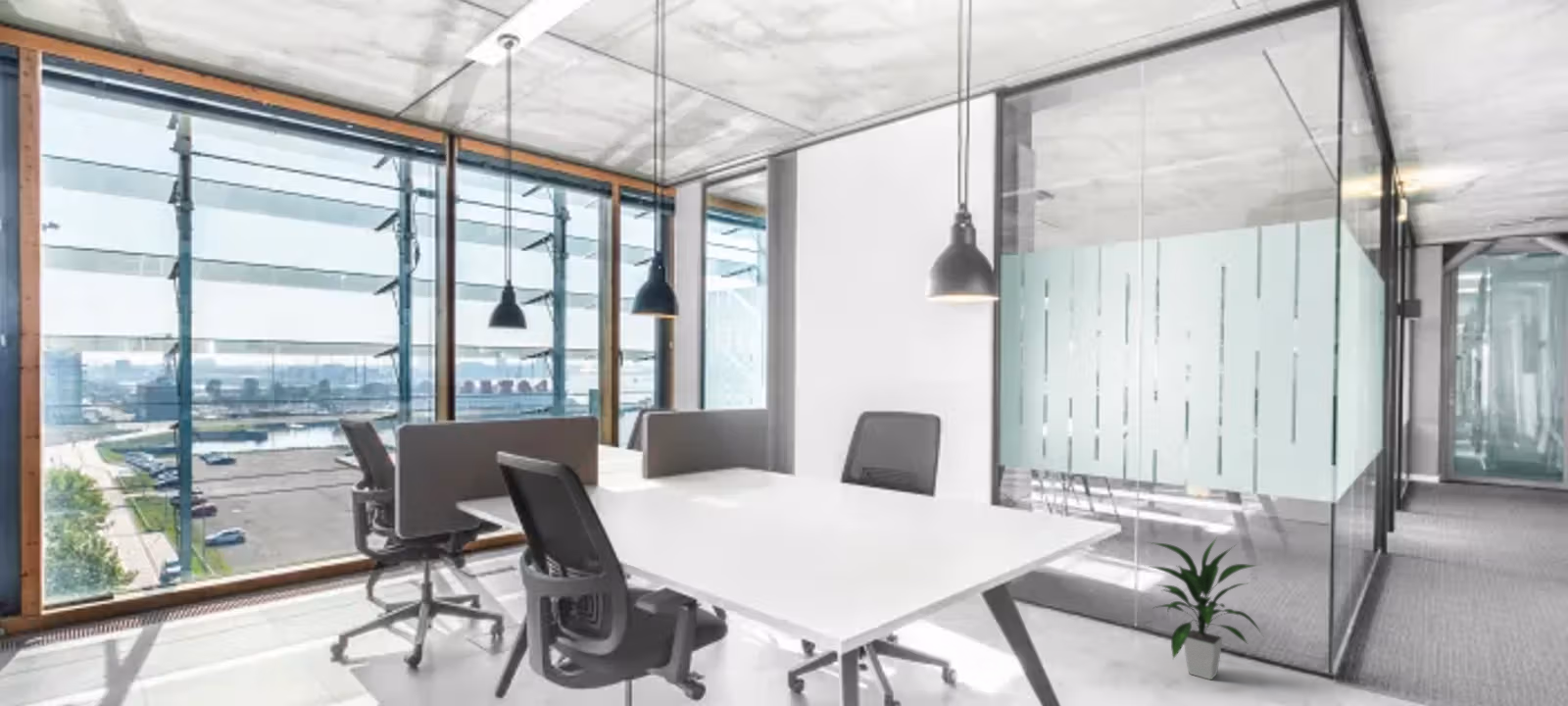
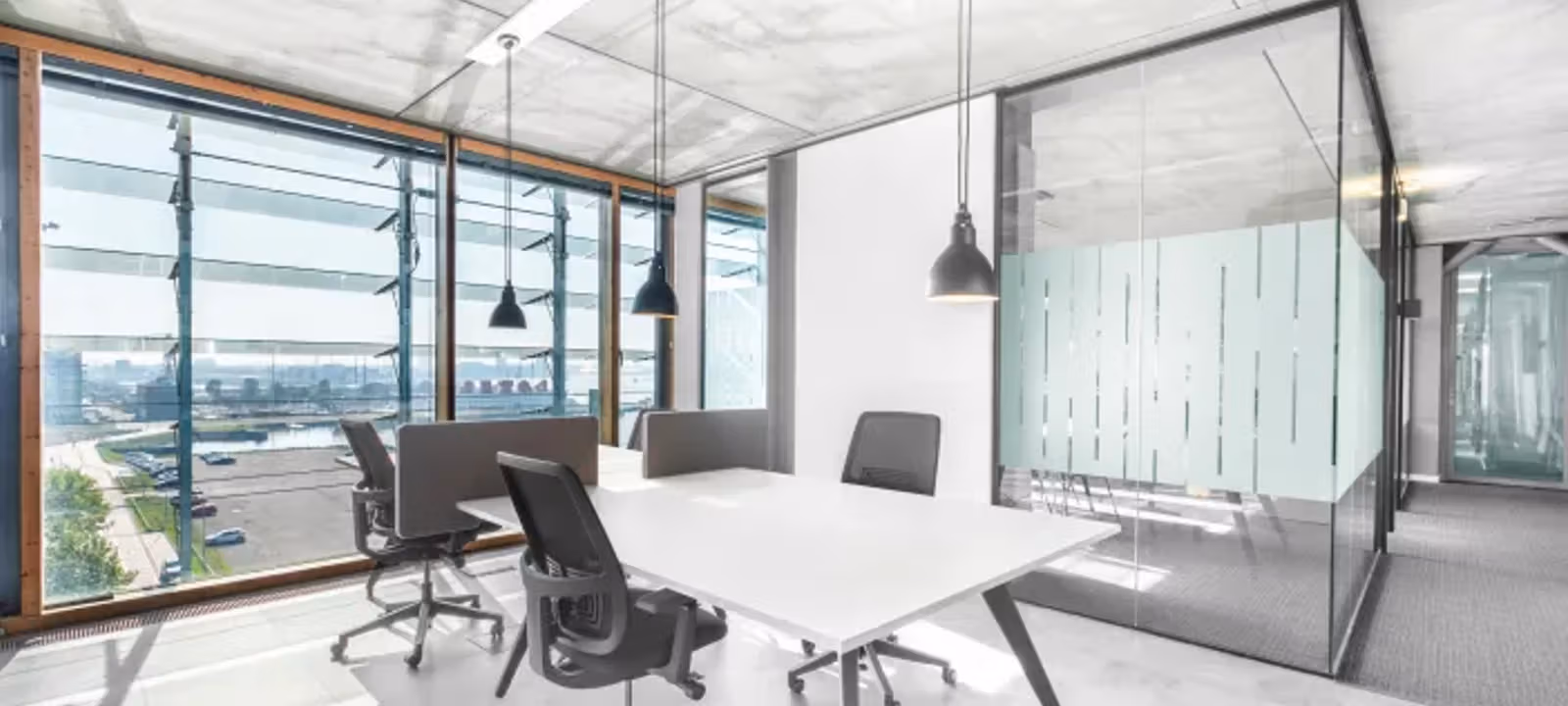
- indoor plant [1145,537,1264,681]
